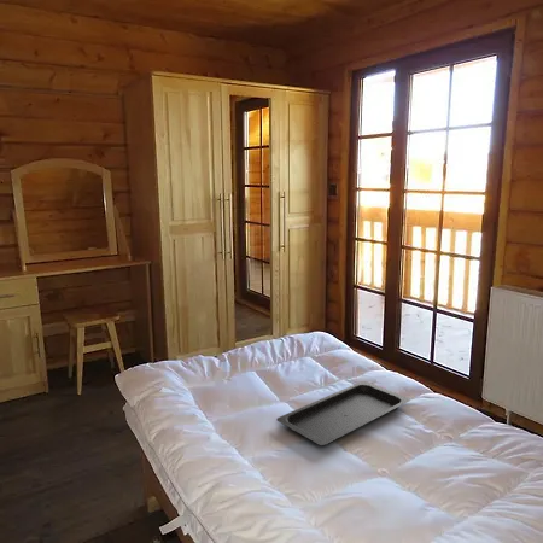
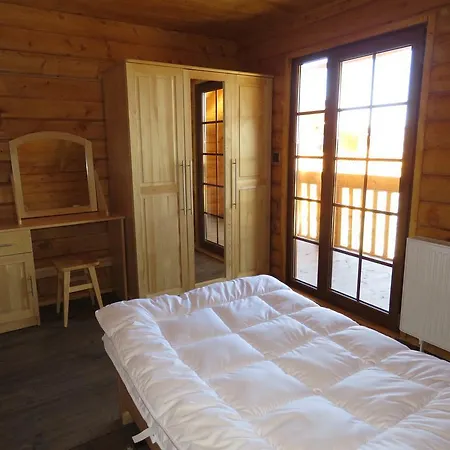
- serving tray [275,380,411,446]
